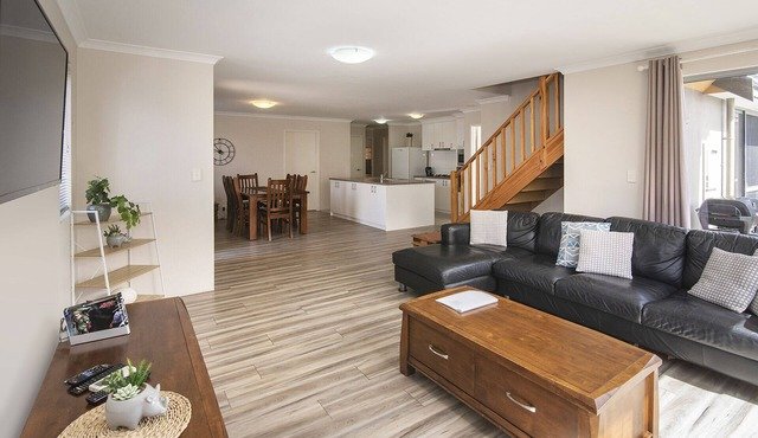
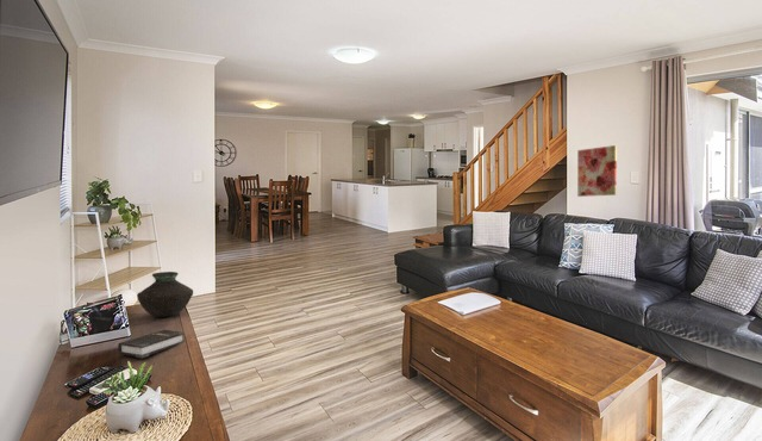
+ vase [136,271,194,318]
+ hardback book [117,329,186,359]
+ wall art [576,144,618,198]
